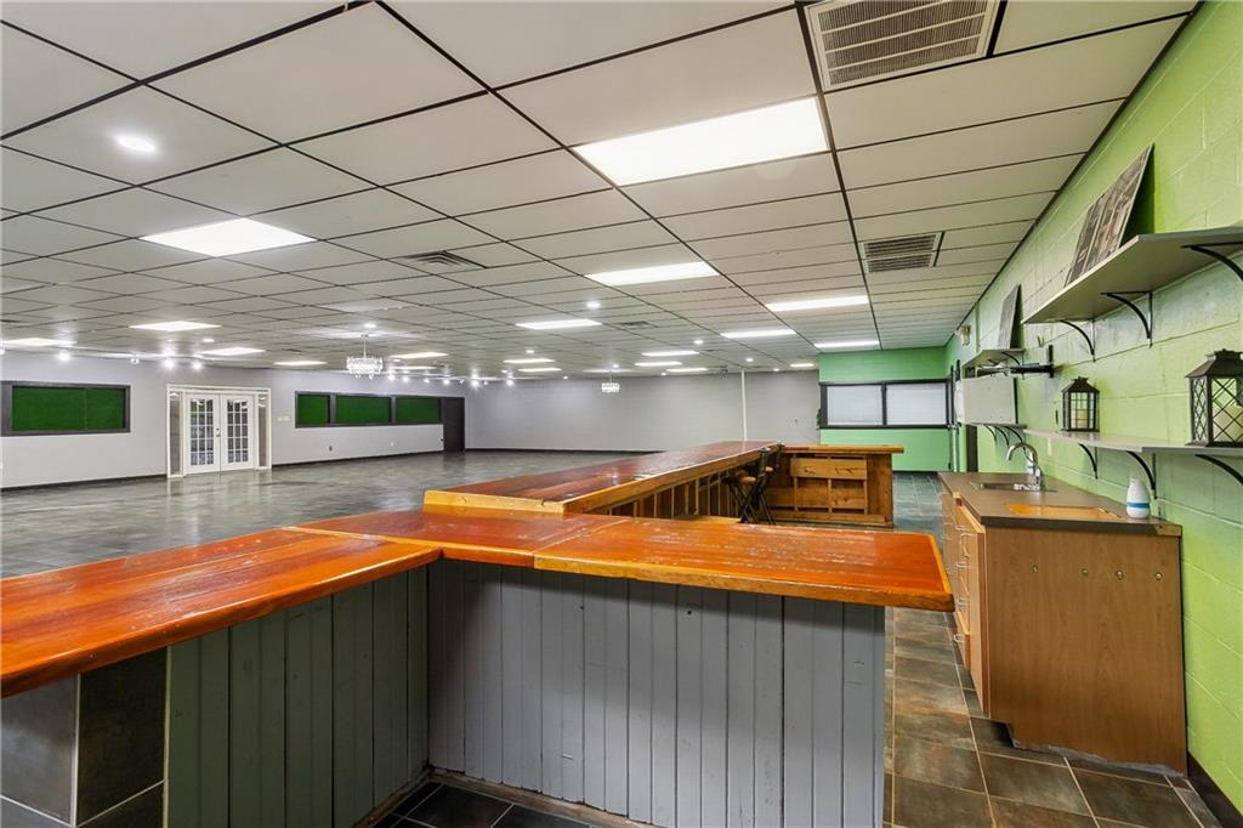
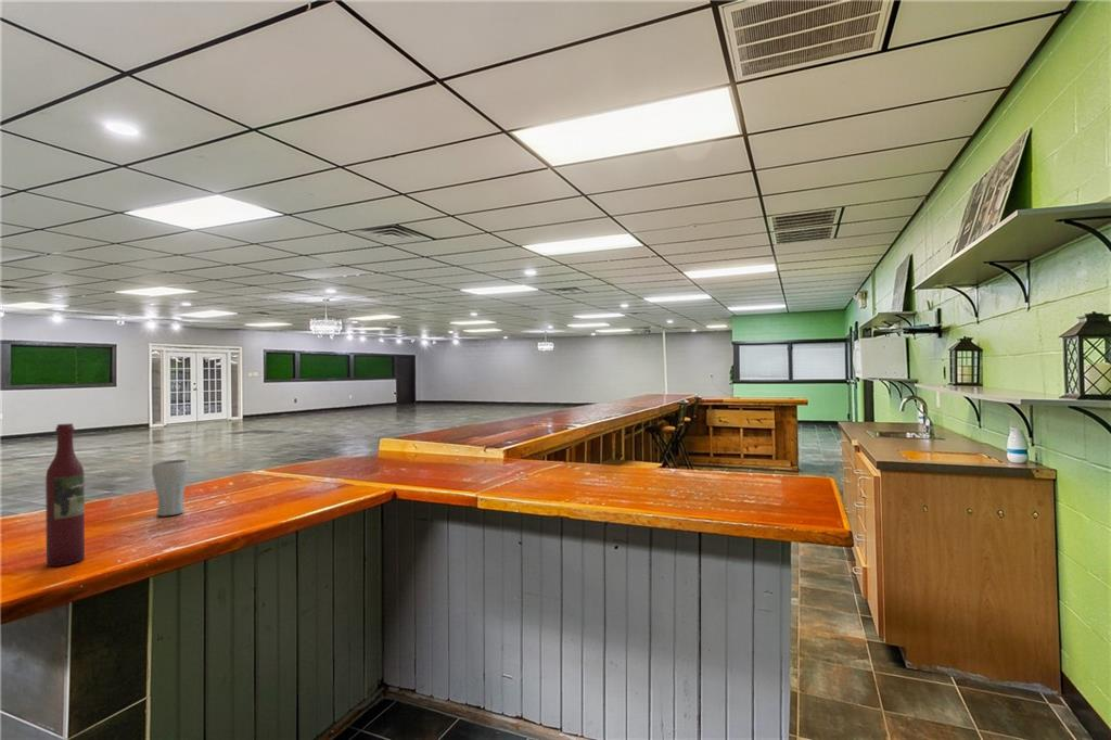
+ drinking glass [151,459,190,516]
+ wine bottle [44,422,86,567]
